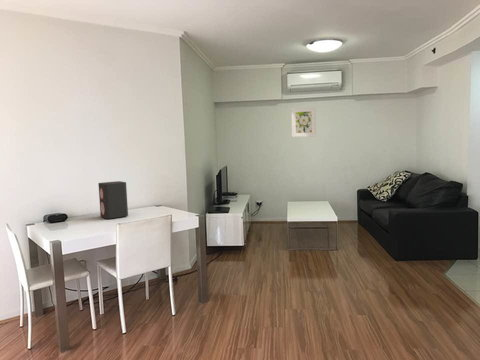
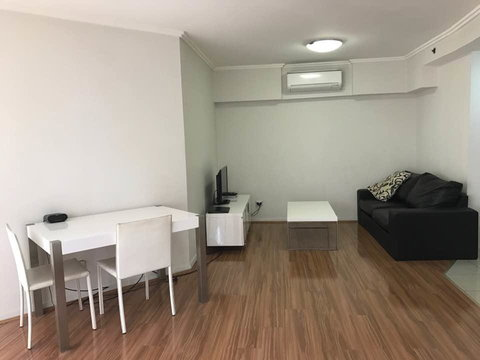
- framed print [290,106,317,138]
- speaker [97,180,129,220]
